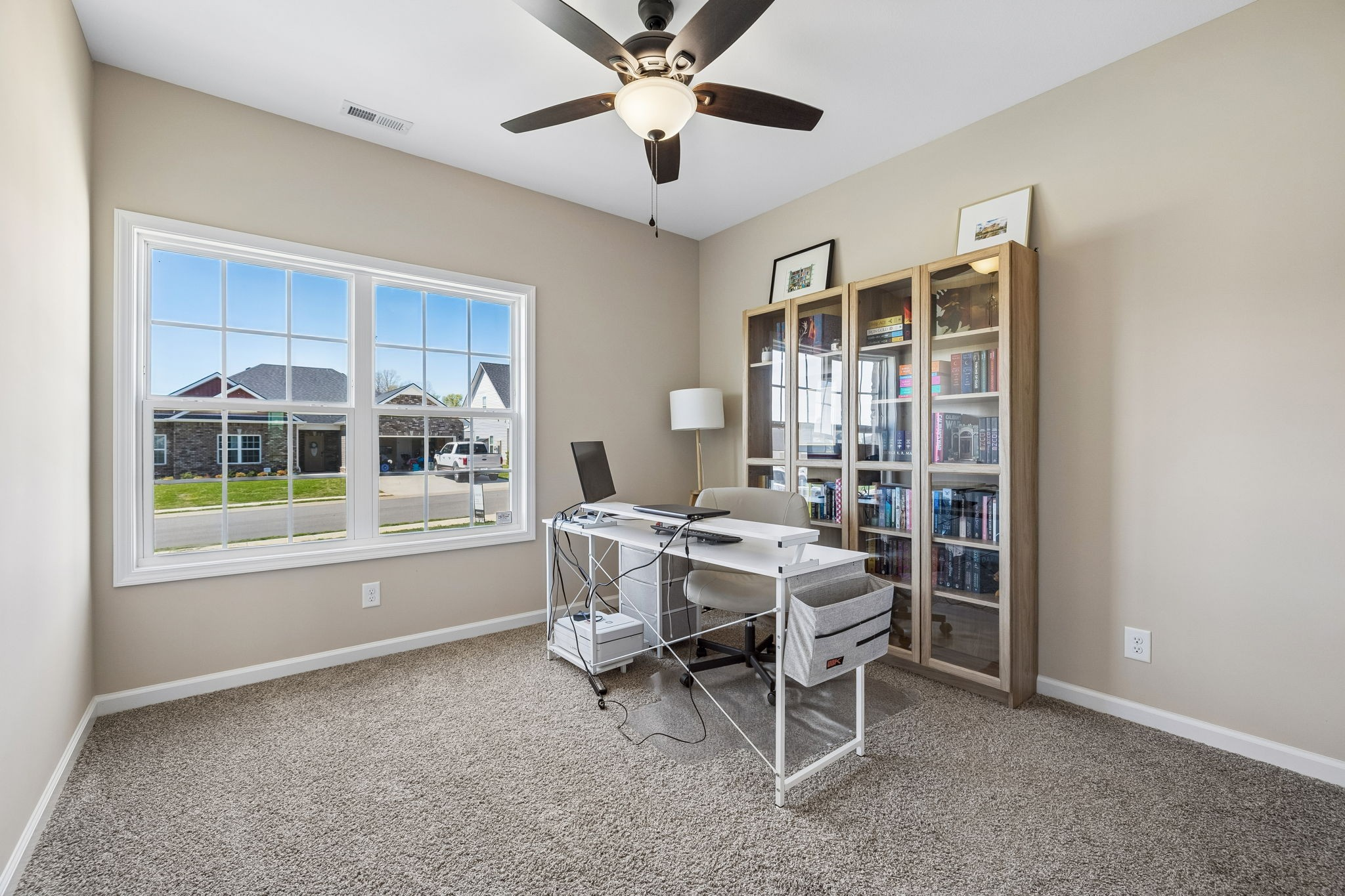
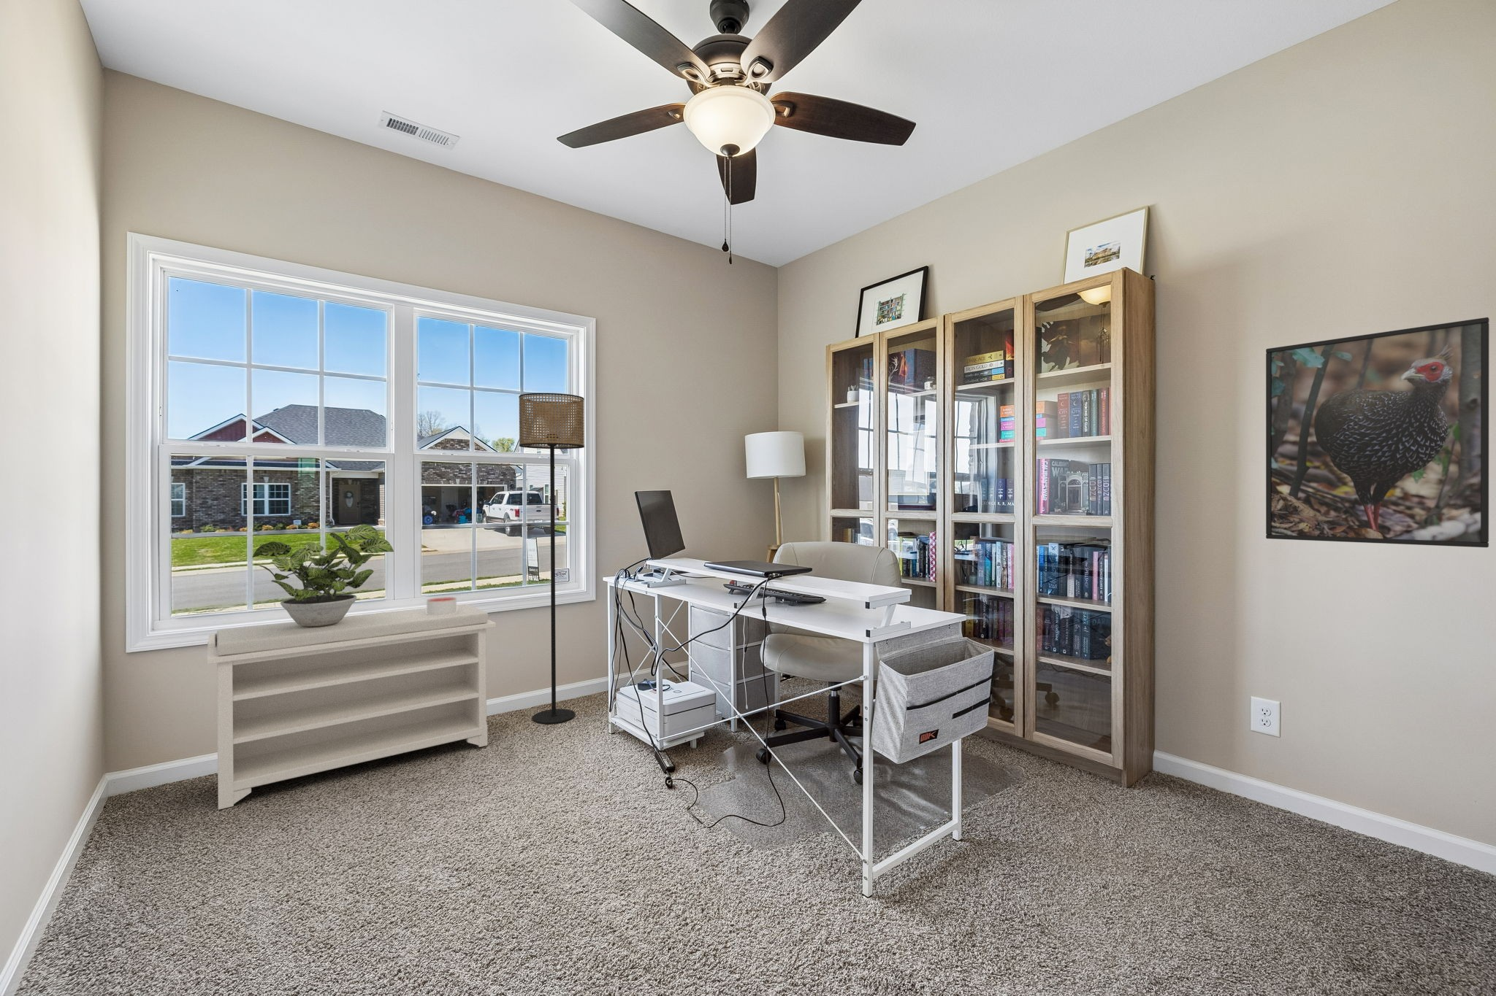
+ bench [207,604,497,810]
+ candle [426,596,457,615]
+ floor lamp [518,391,585,725]
+ potted plant [252,524,395,627]
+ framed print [1265,317,1490,548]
